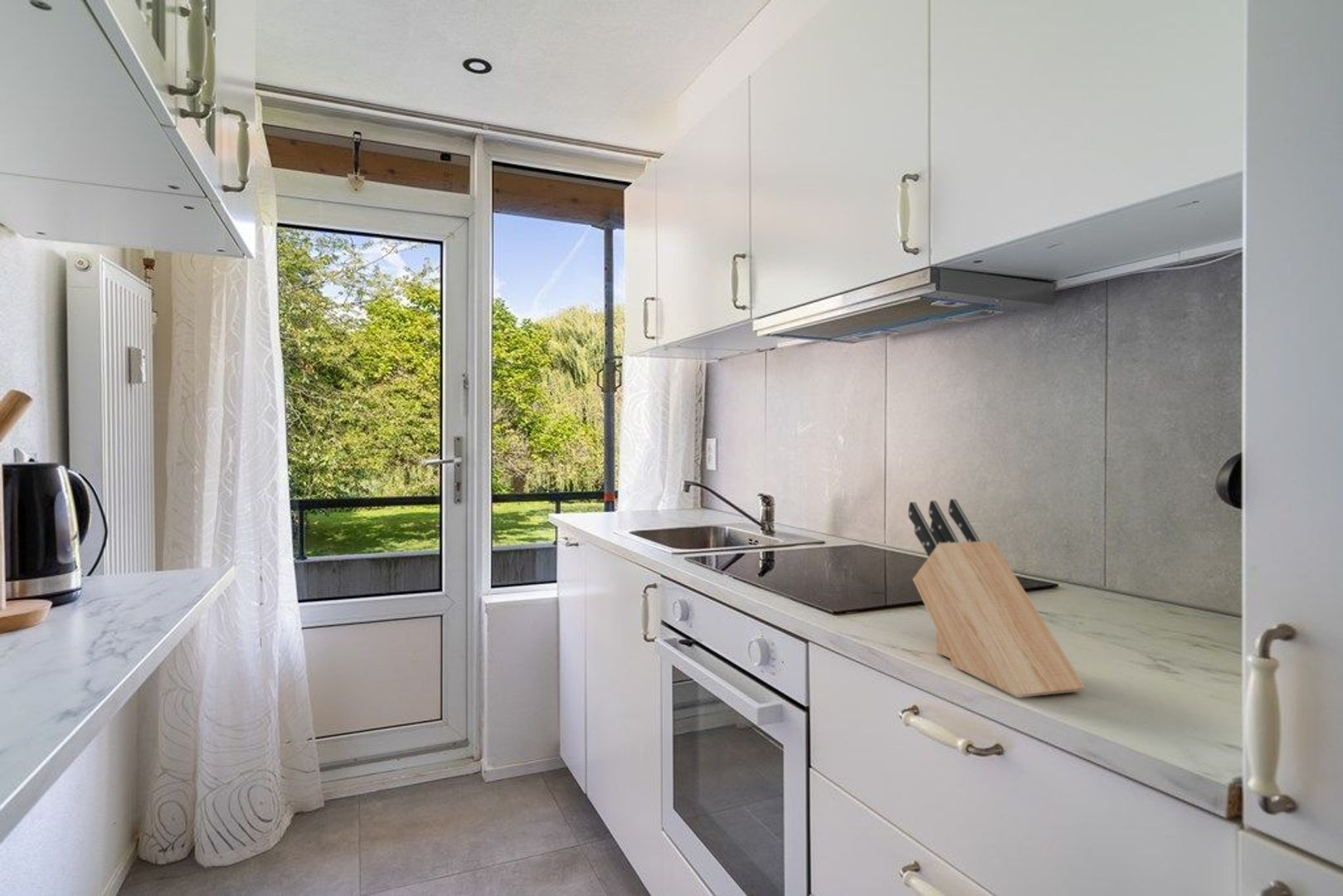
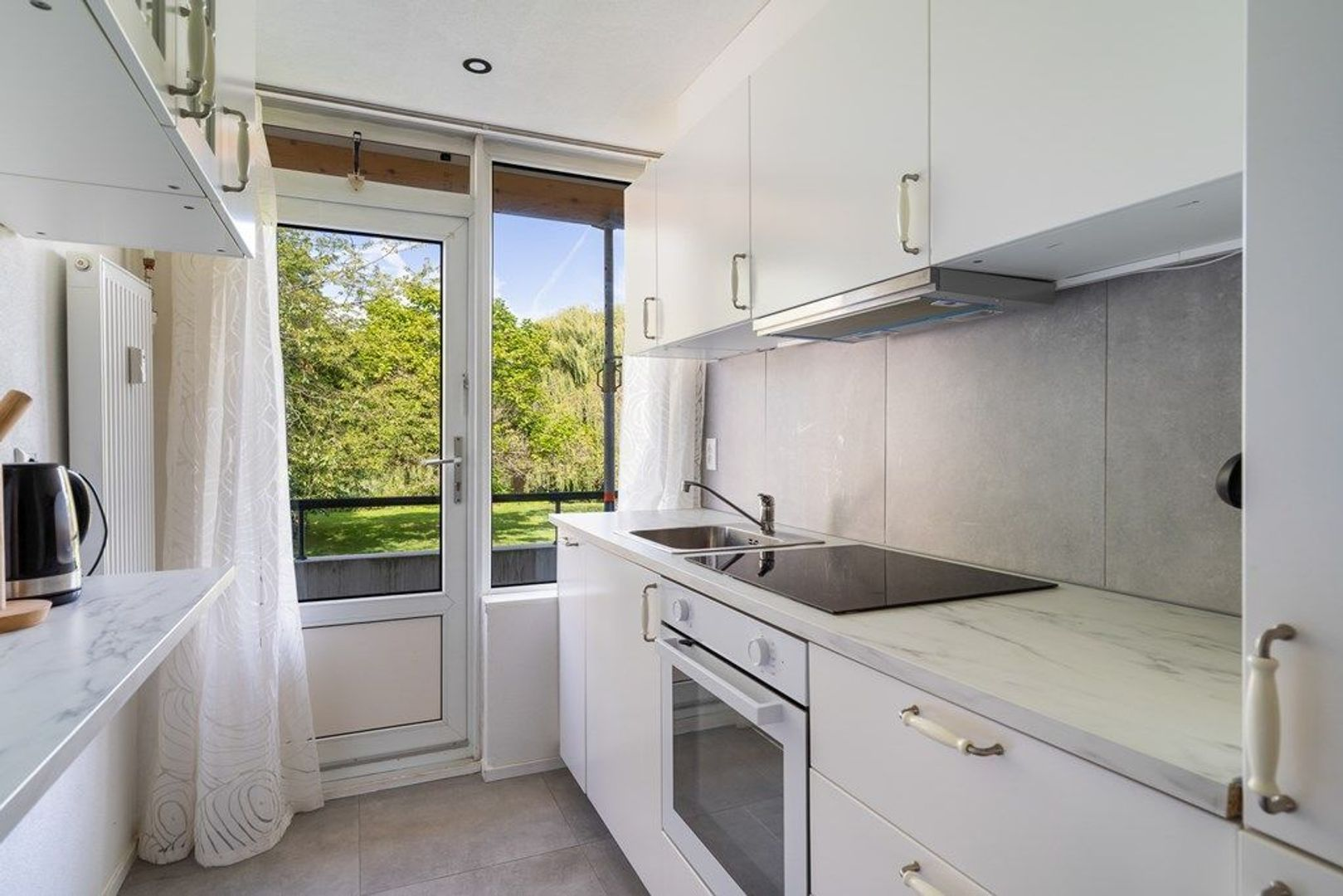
- knife block [907,498,1086,699]
